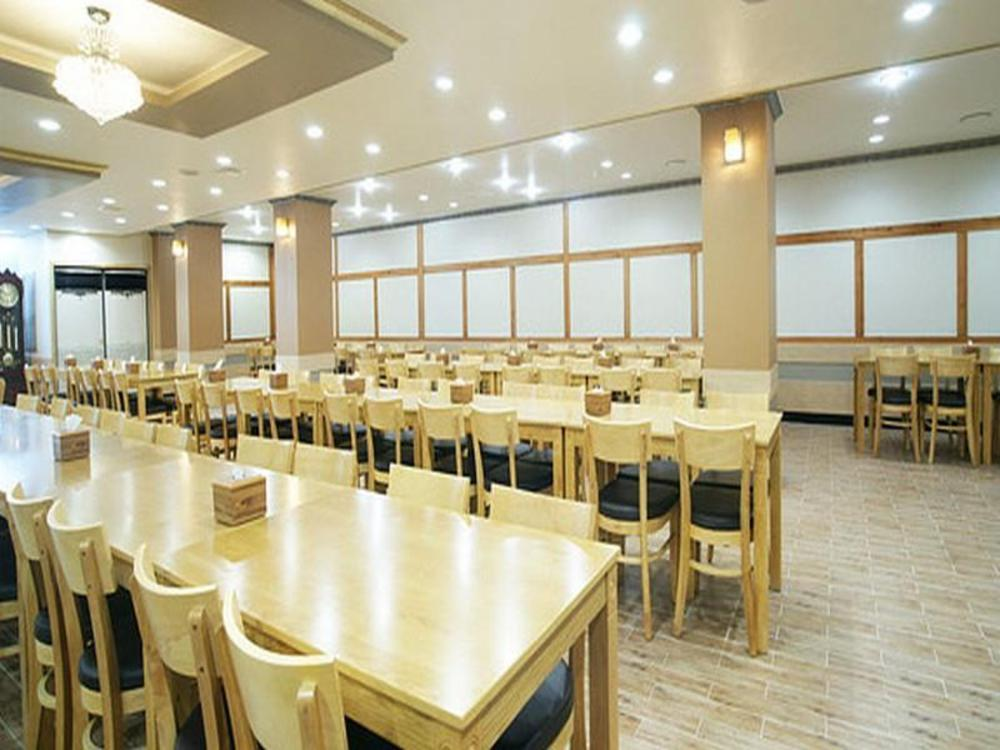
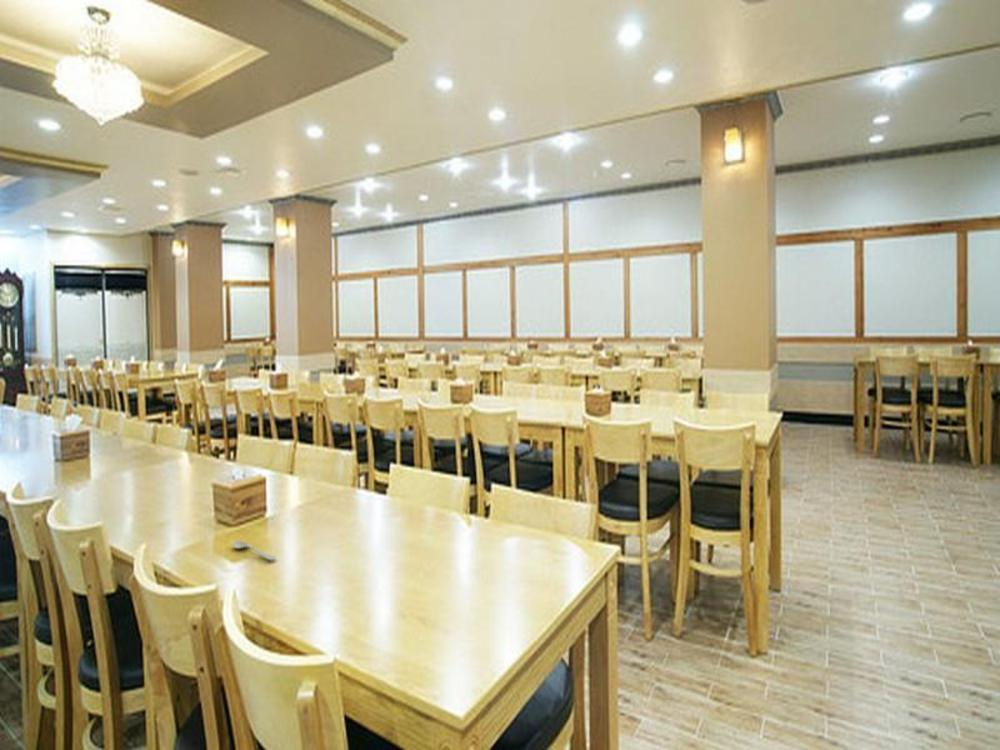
+ spoon [232,540,277,561]
